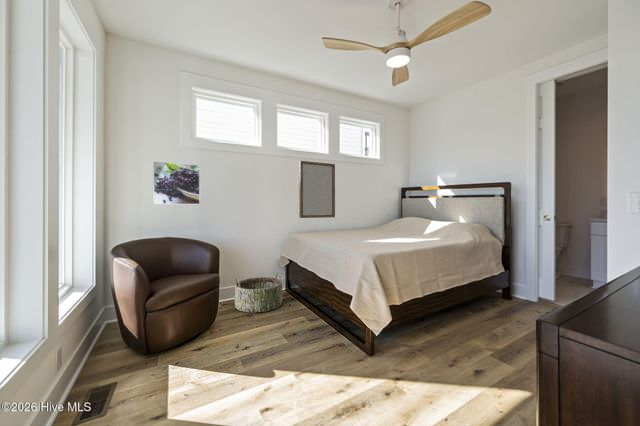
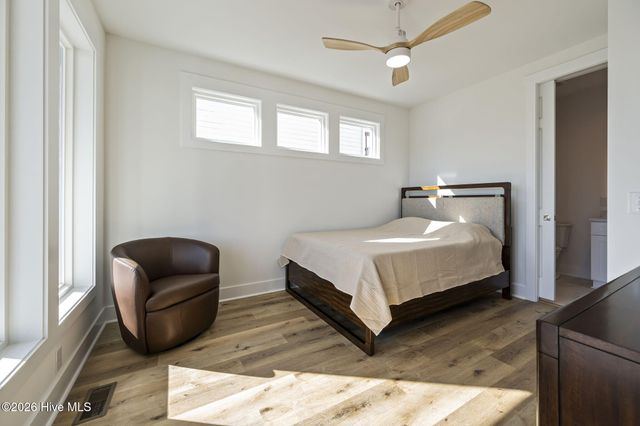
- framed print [153,161,201,205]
- basket [234,272,283,313]
- home mirror [298,160,336,219]
